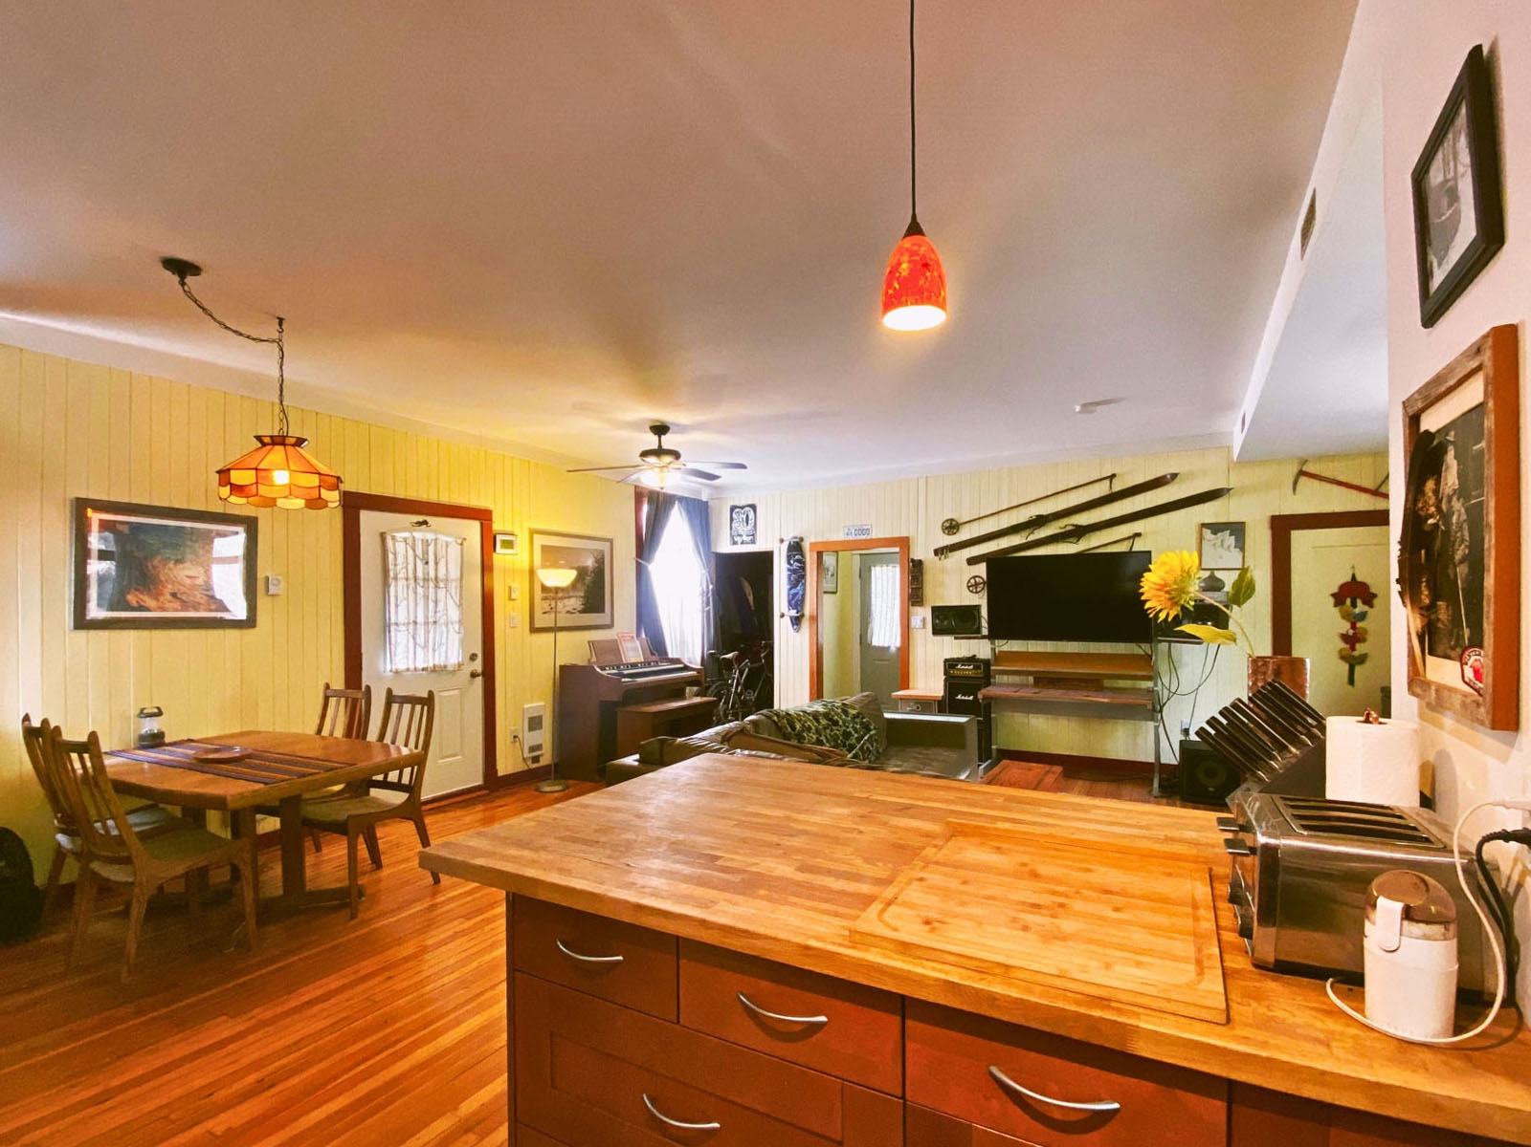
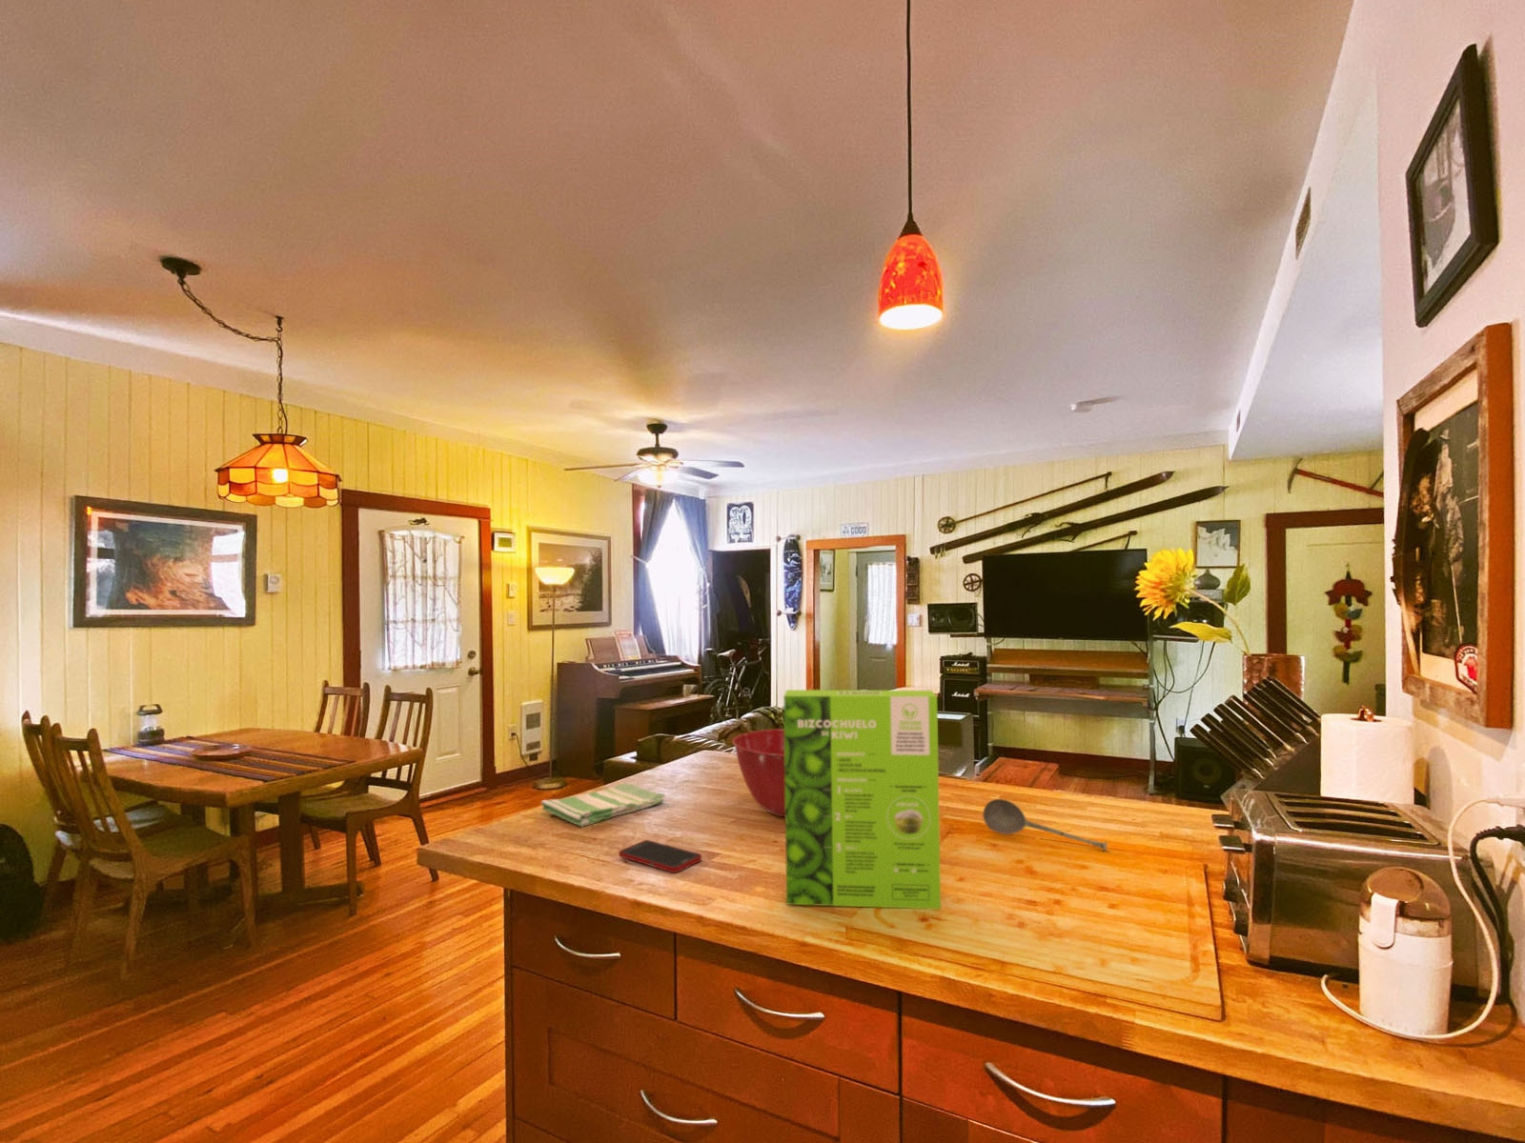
+ soupspoon [982,798,1108,852]
+ cell phone [617,839,702,873]
+ dish towel [540,783,666,827]
+ cake mix box [783,689,941,910]
+ mixing bowl [731,728,785,818]
